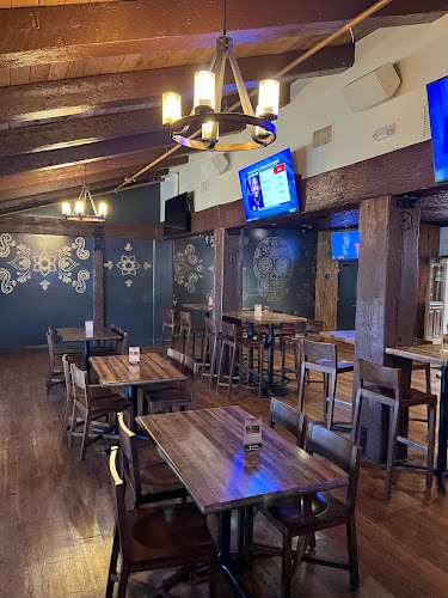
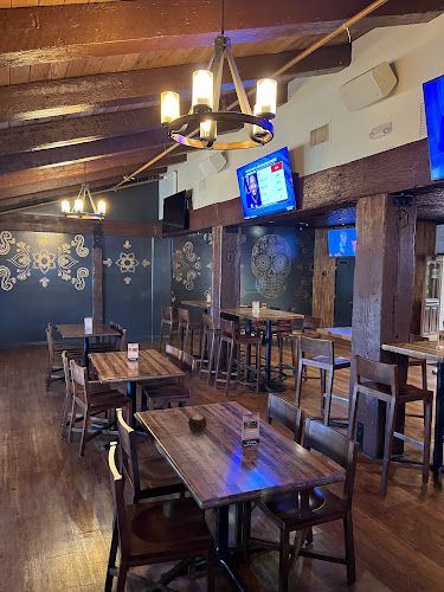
+ candle [186,414,208,436]
